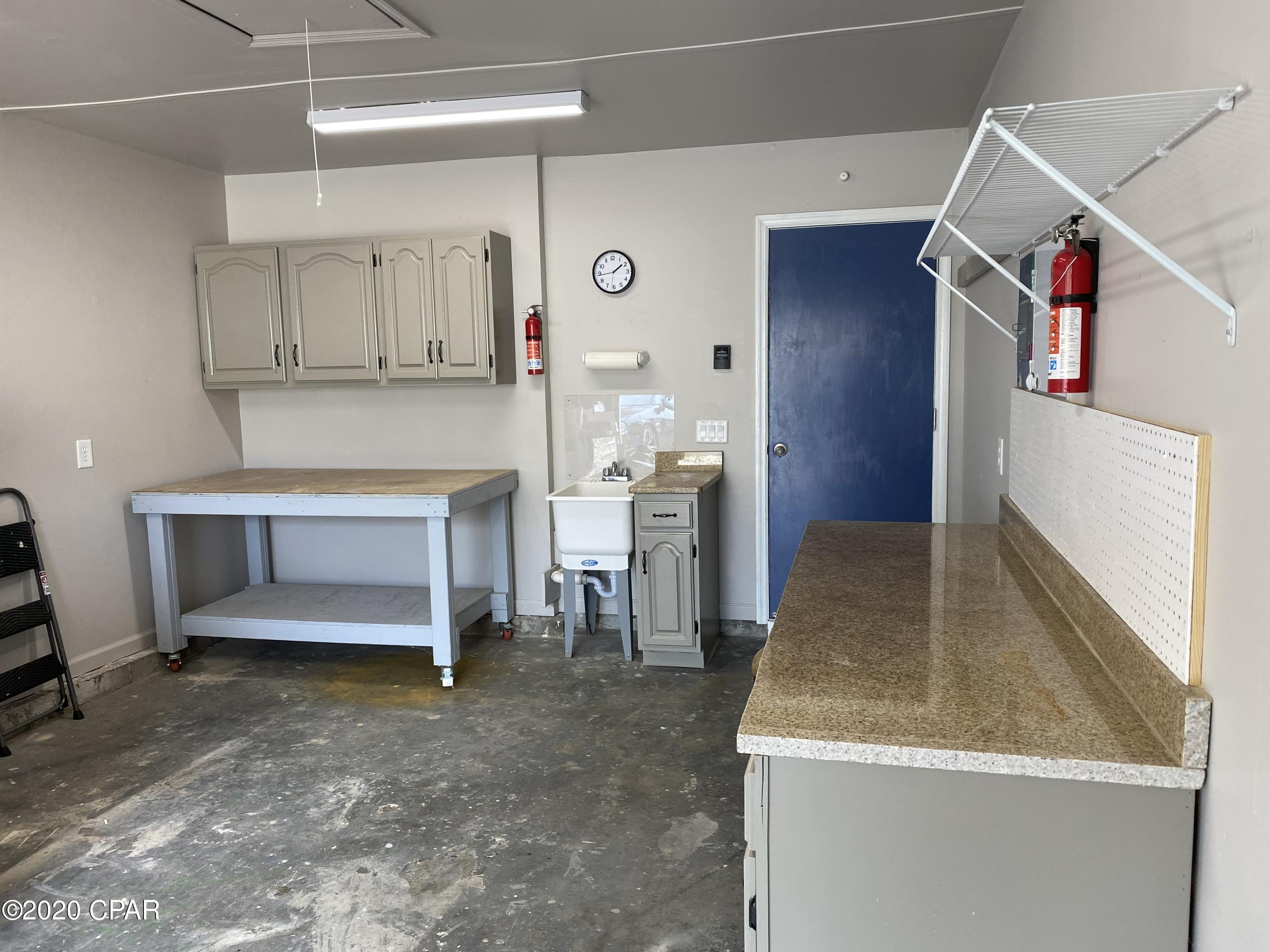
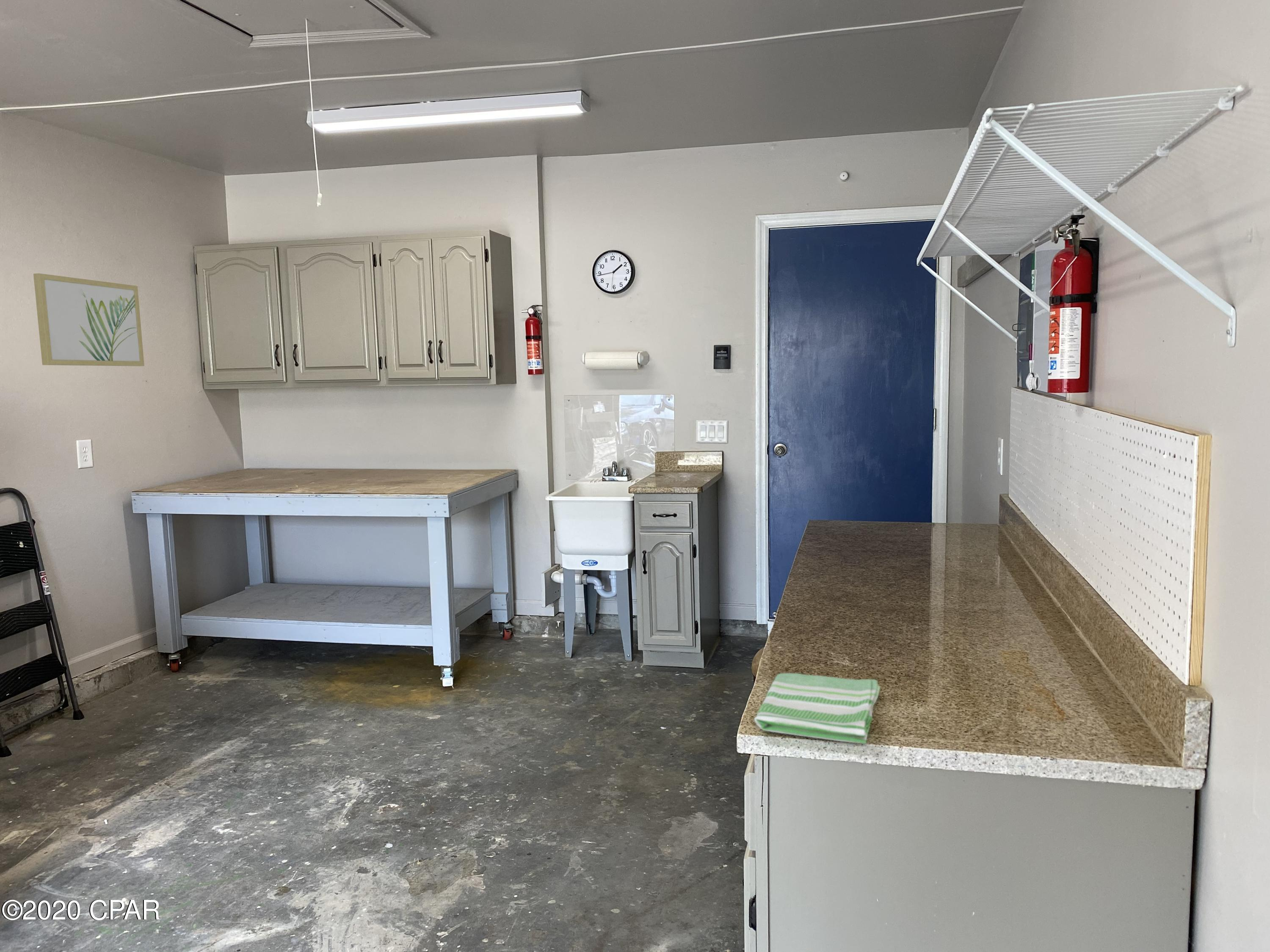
+ dish towel [754,673,881,744]
+ wall art [33,273,145,366]
